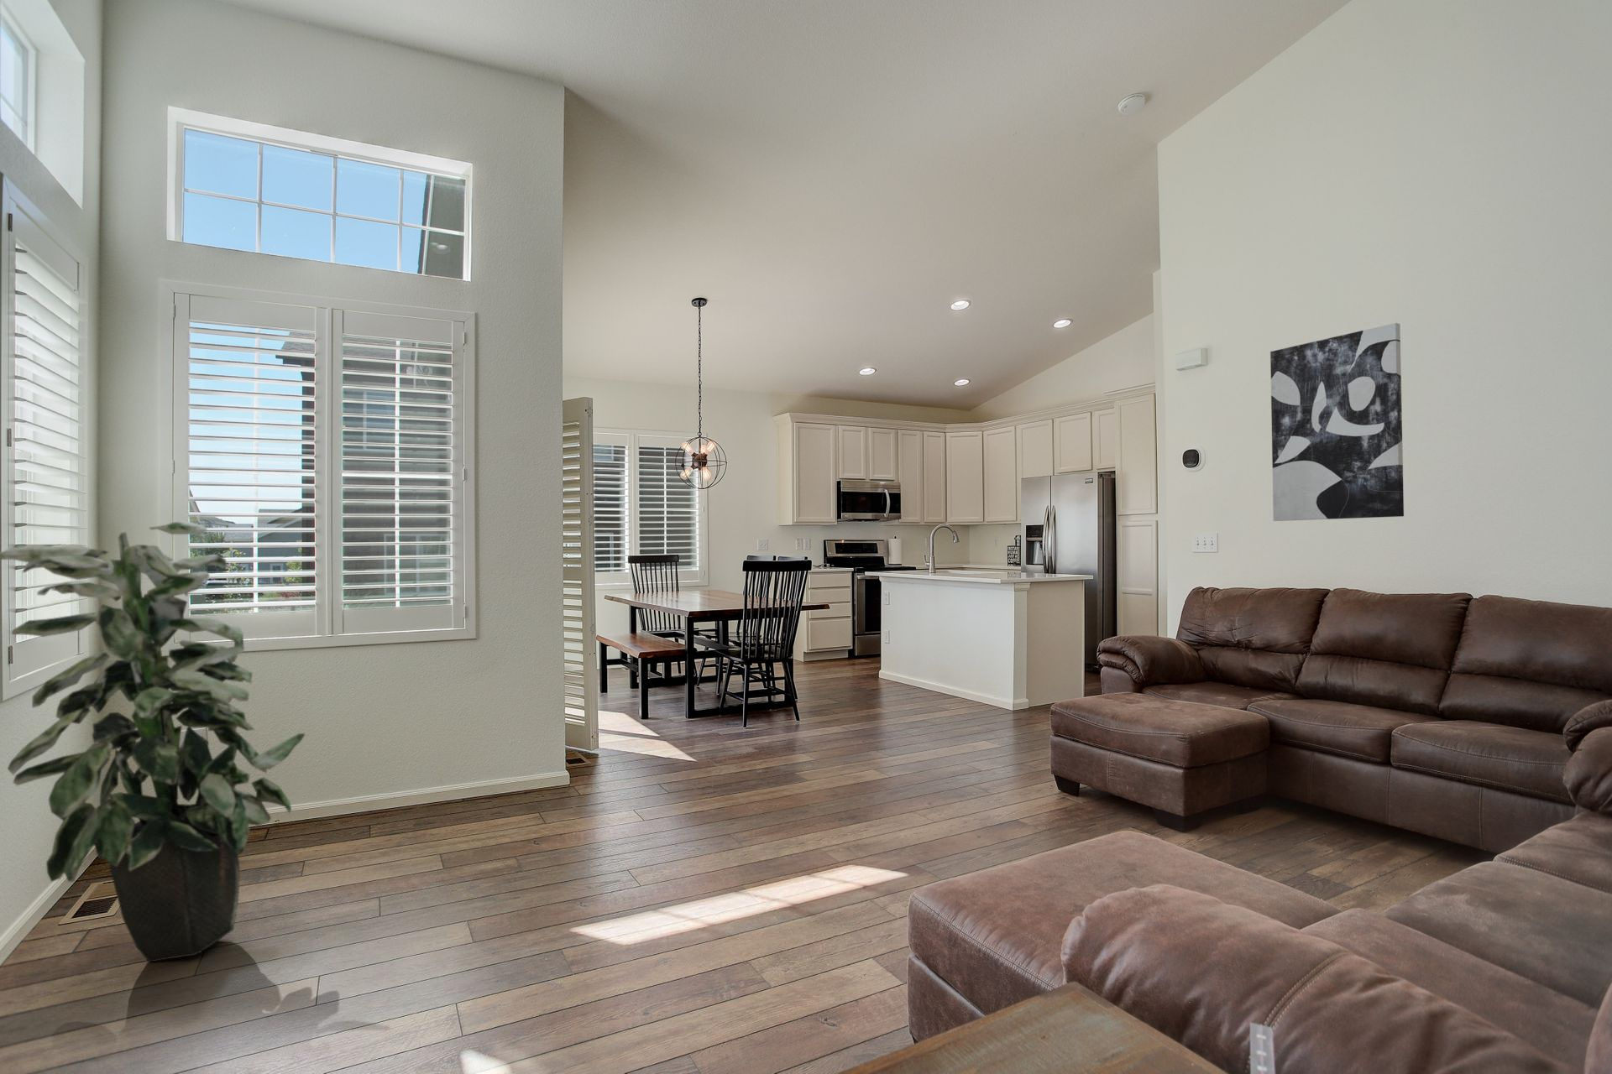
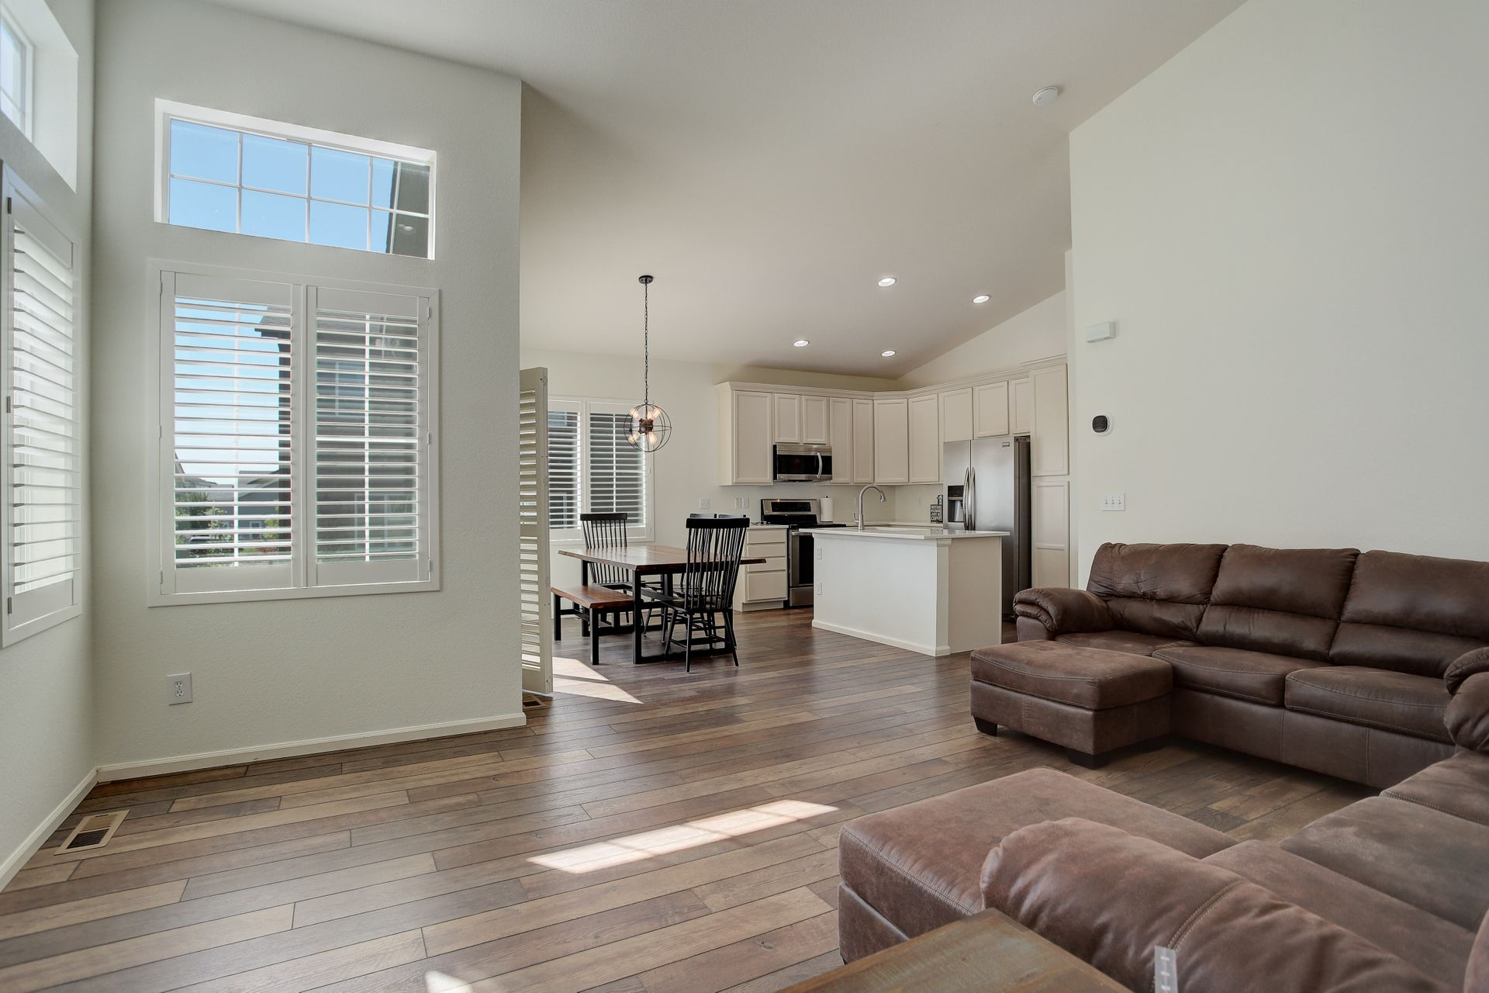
- wall art [1269,322,1405,521]
- indoor plant [0,521,306,963]
